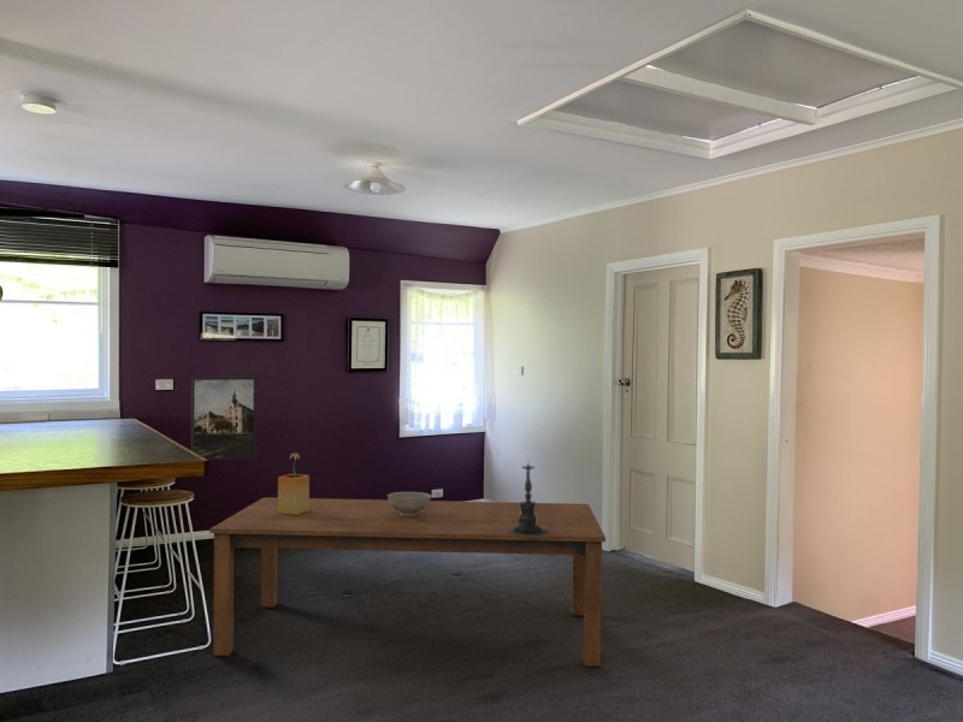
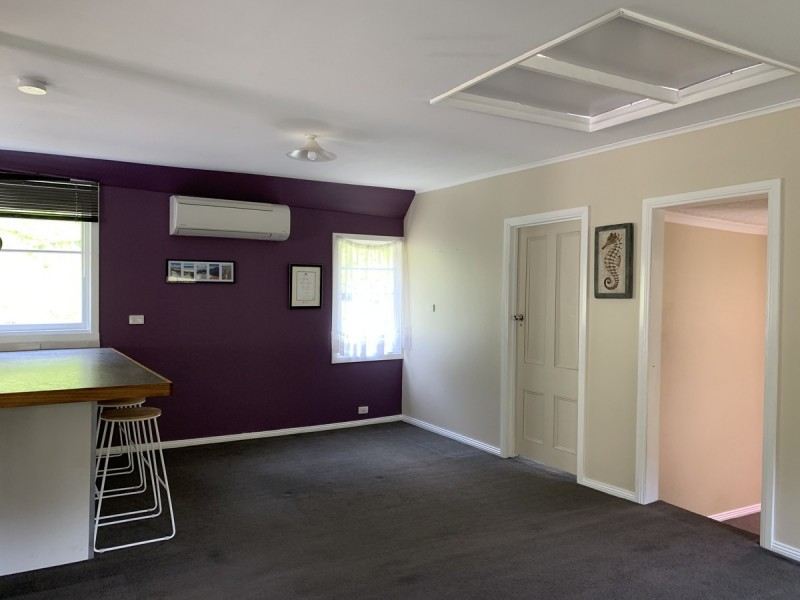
- potted plant [277,452,311,515]
- dining table [208,496,607,668]
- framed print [190,377,258,461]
- decorative bowl [386,491,432,516]
- candle holder [504,462,551,538]
